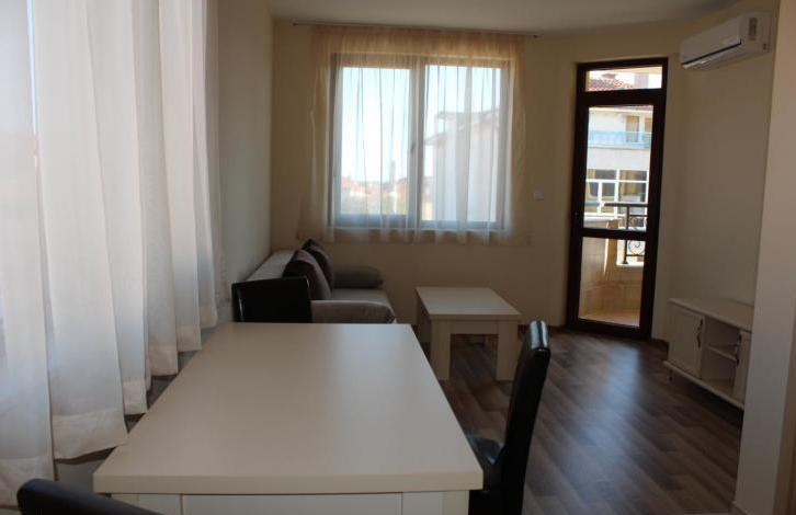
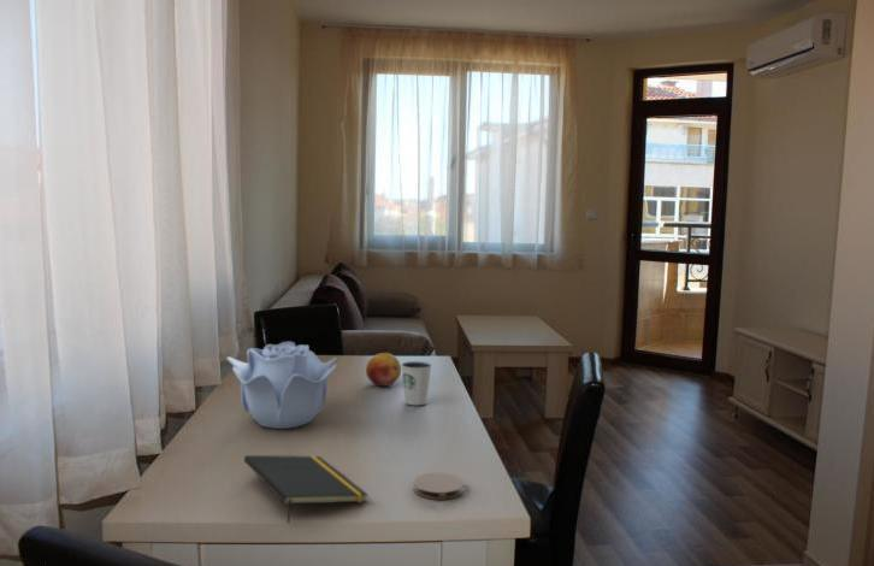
+ coaster [413,471,465,501]
+ decorative bowl [225,341,338,430]
+ dixie cup [400,360,433,406]
+ fruit [365,352,402,388]
+ notepad [243,454,370,524]
